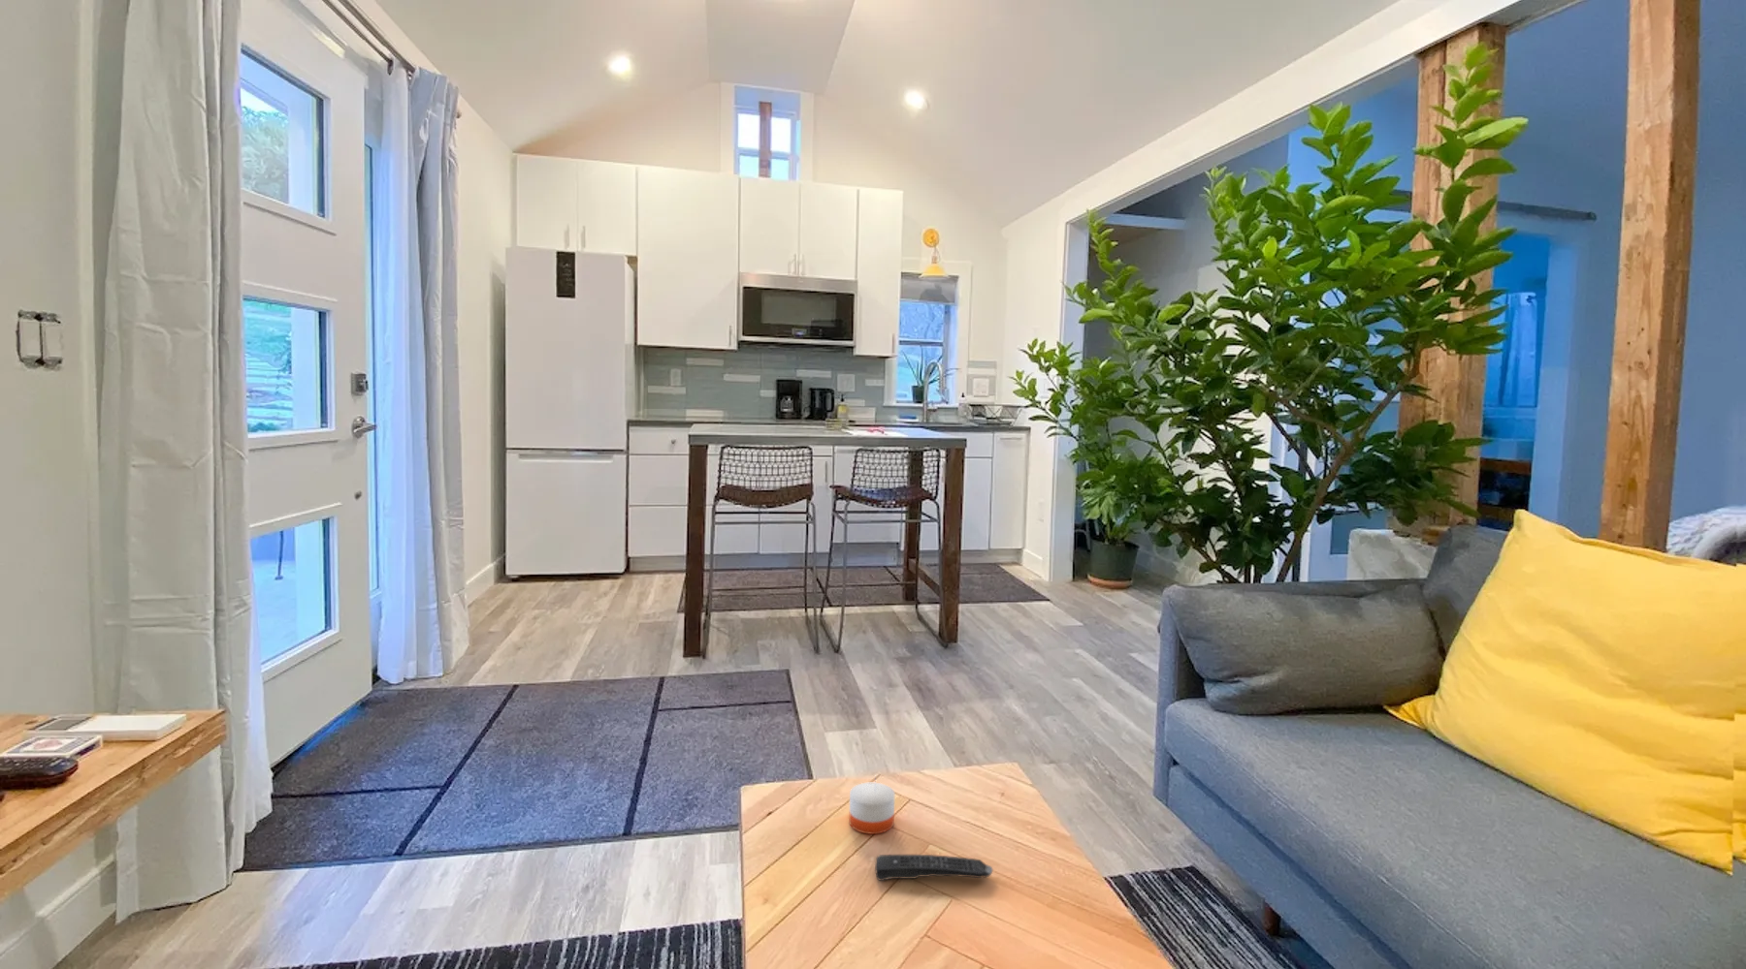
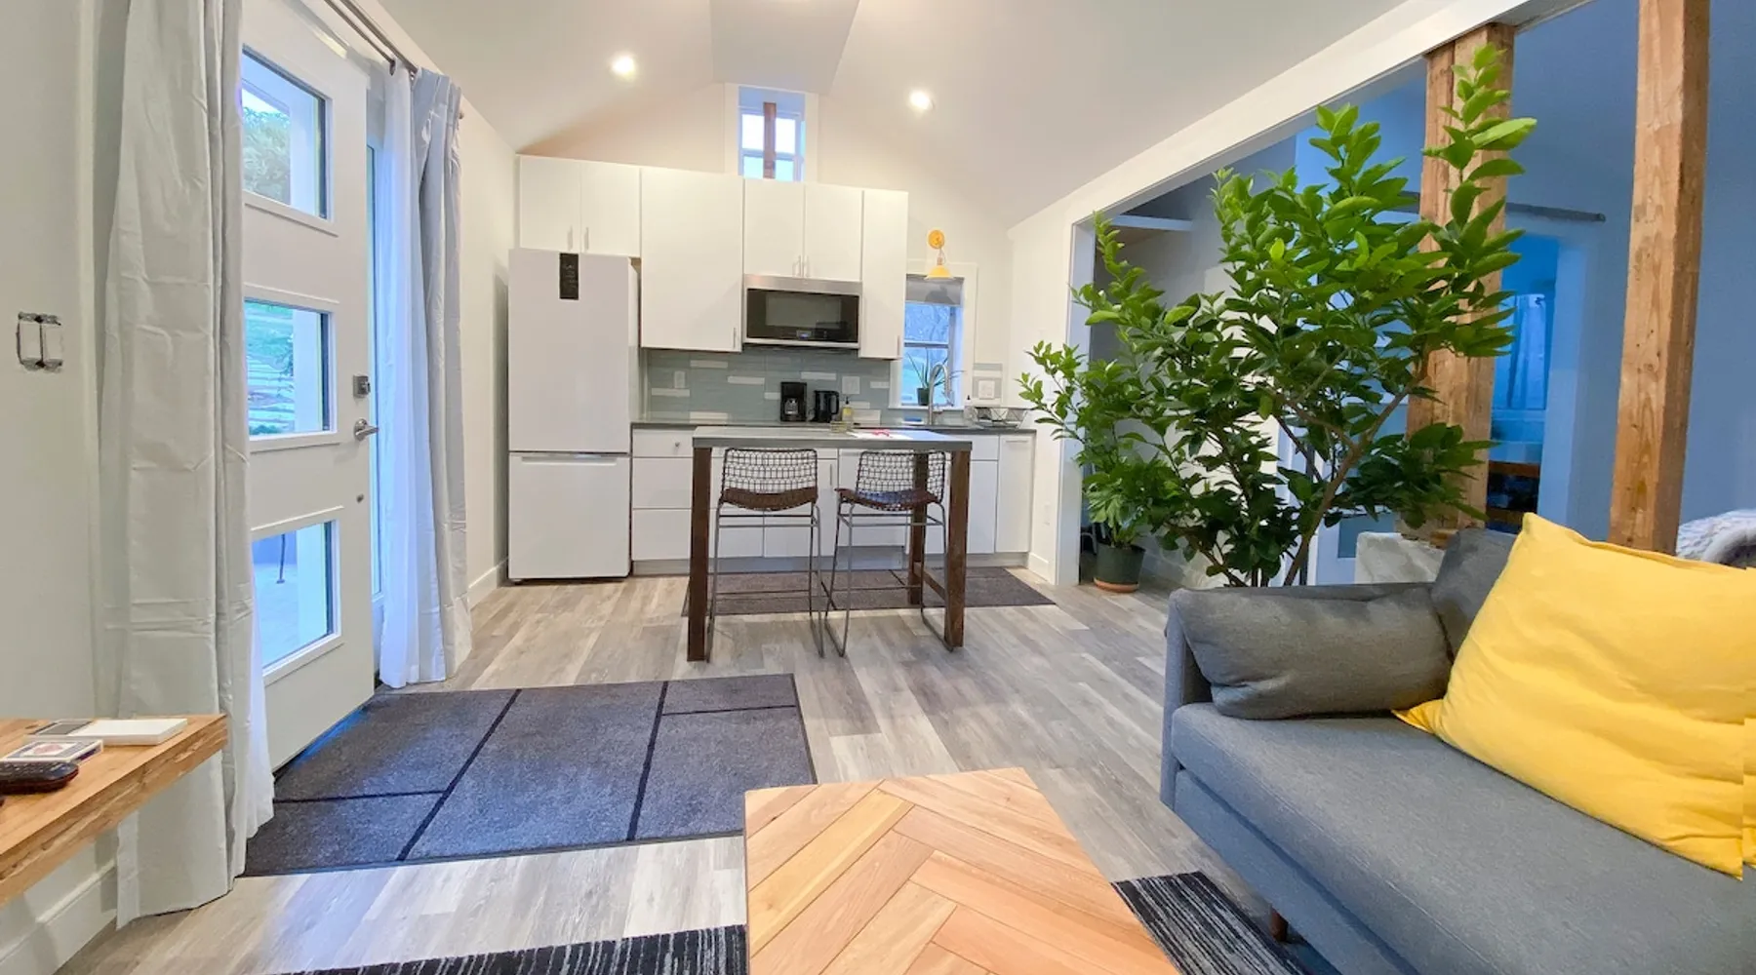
- candle [848,772,896,835]
- remote control [874,853,994,882]
